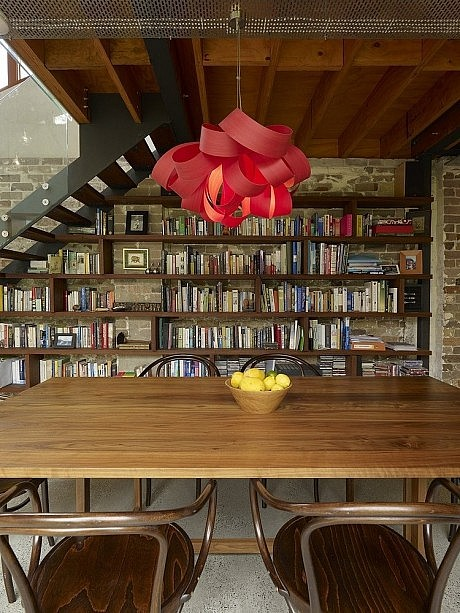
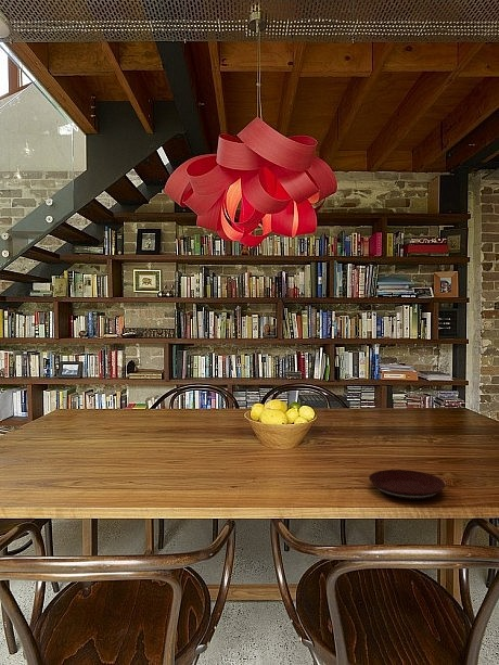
+ plate [368,469,446,501]
